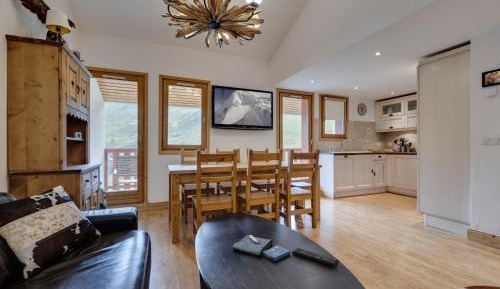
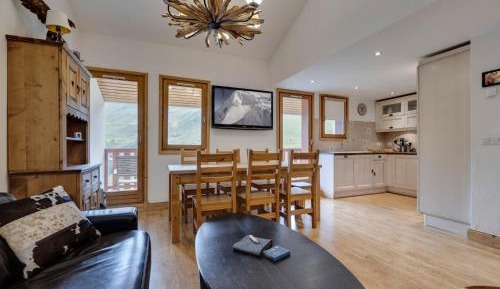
- remote control [291,247,340,268]
